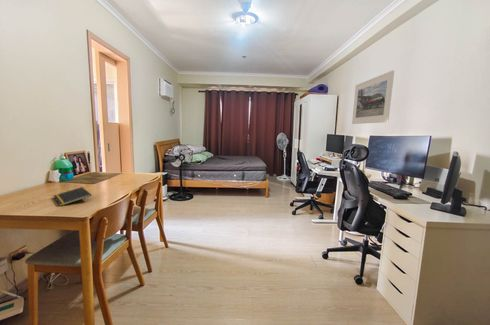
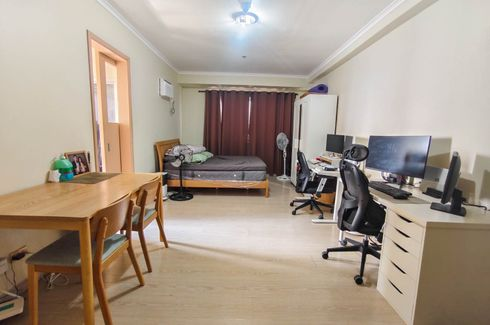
- notepad [53,186,93,207]
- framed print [351,69,395,125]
